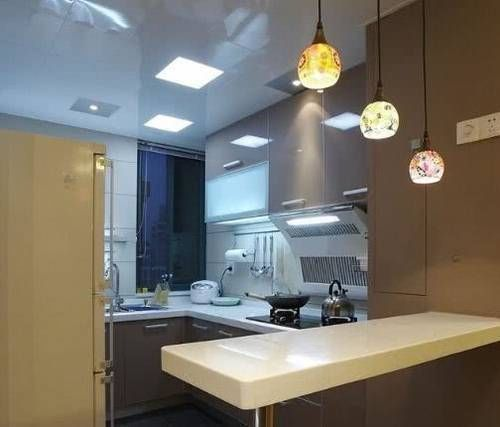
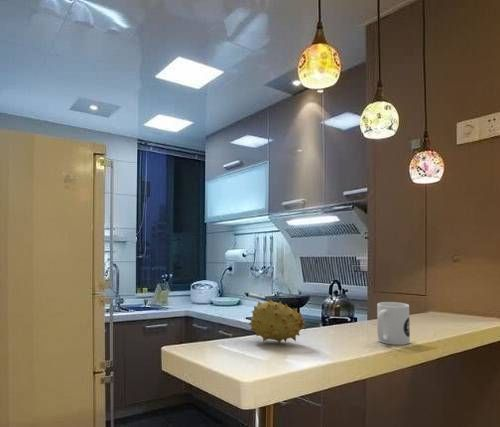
+ mug [376,301,411,346]
+ fruit [248,297,307,345]
